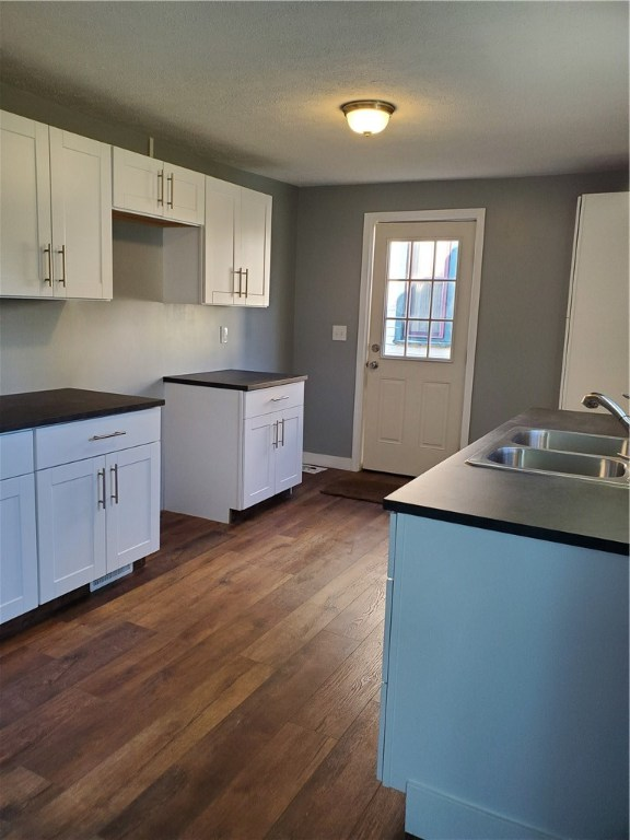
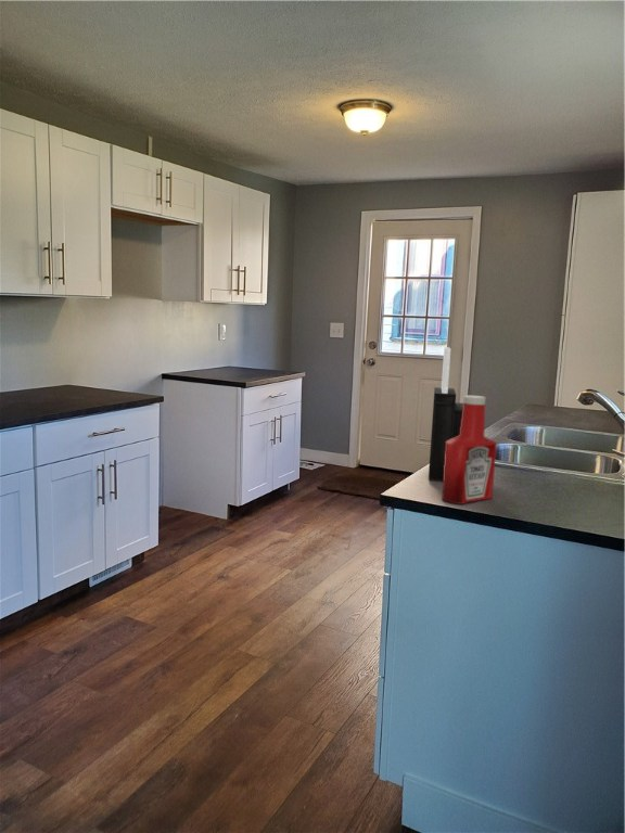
+ soap bottle [441,395,498,505]
+ knife block [428,346,463,482]
